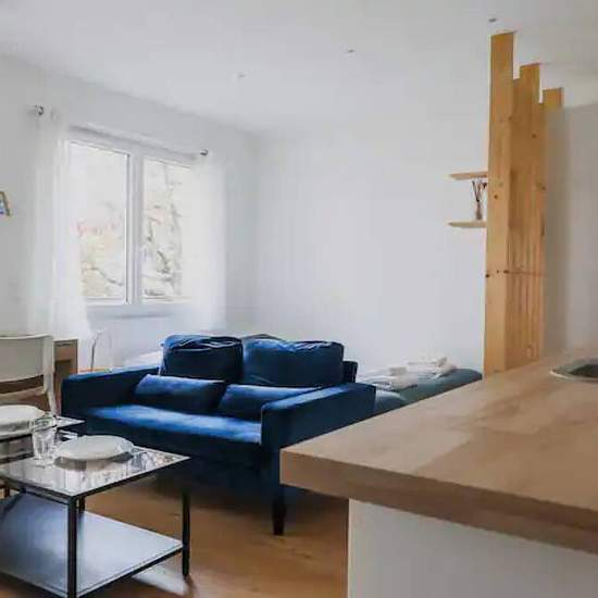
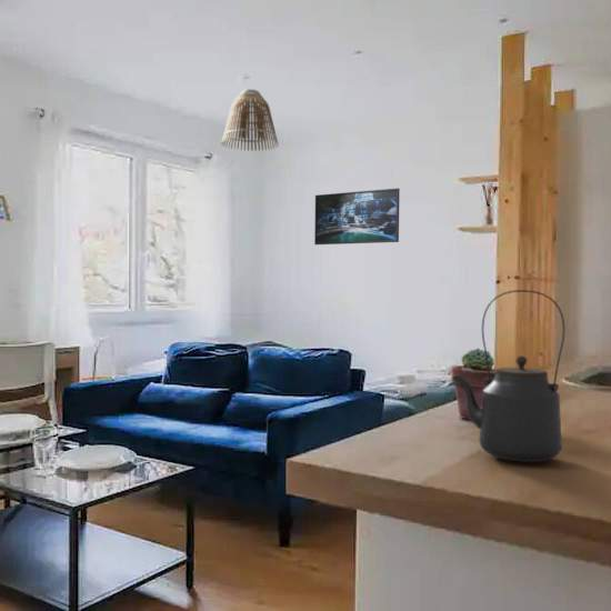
+ lamp shade [220,88,280,152]
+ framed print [313,187,401,246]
+ kettle [451,289,565,463]
+ potted succulent [450,347,498,421]
